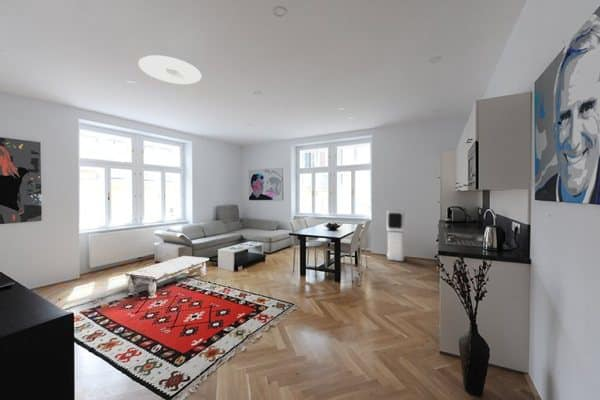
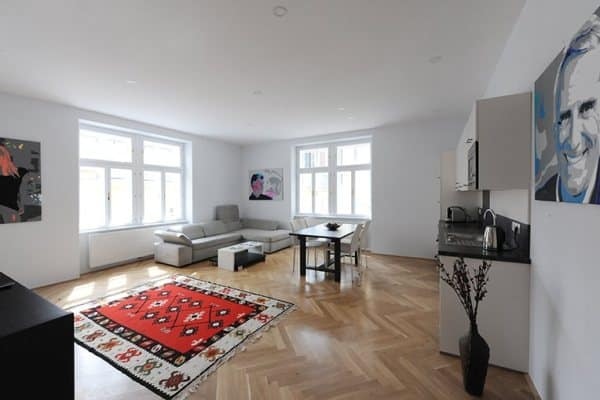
- ceiling light [138,54,202,85]
- air purifier [386,209,406,262]
- coffee table [124,255,210,299]
